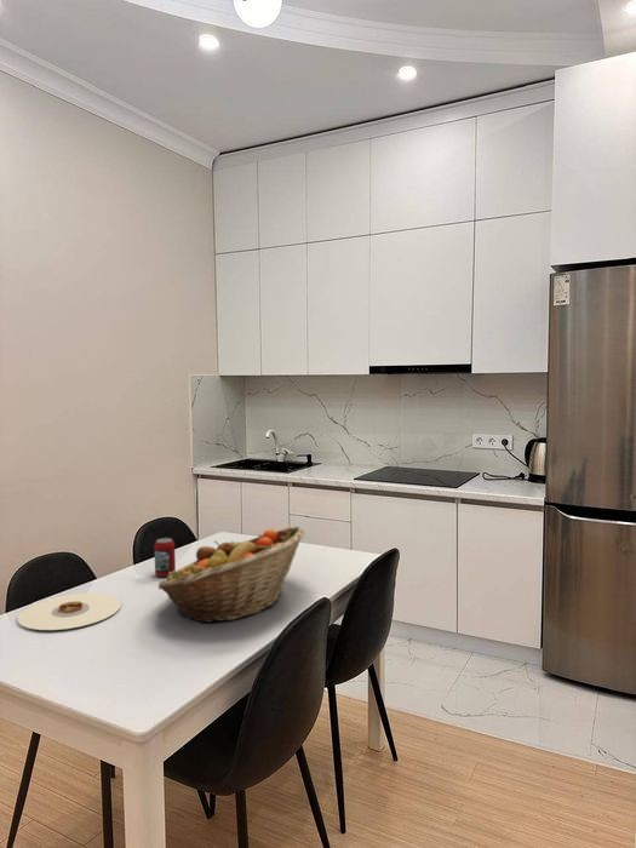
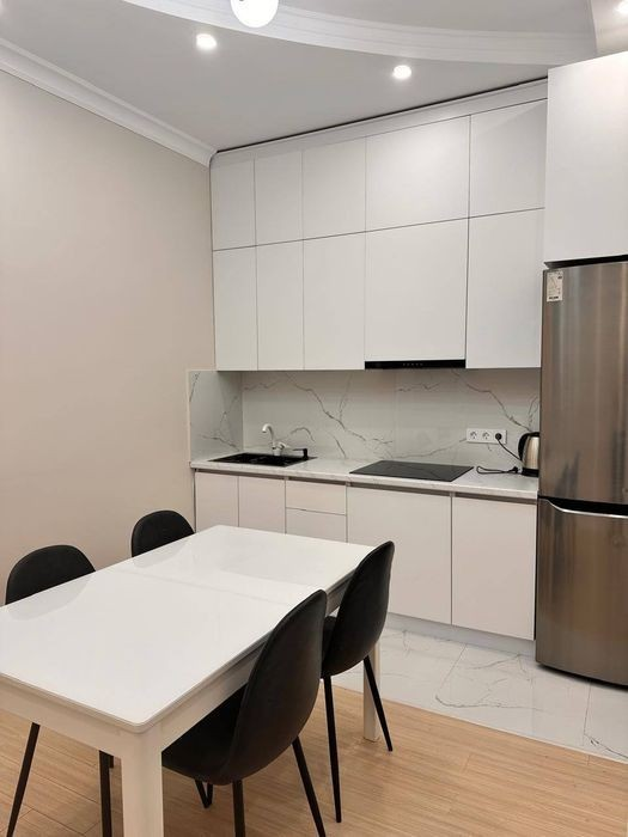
- plate [16,592,122,631]
- beverage can [153,537,177,578]
- fruit basket [156,526,305,624]
